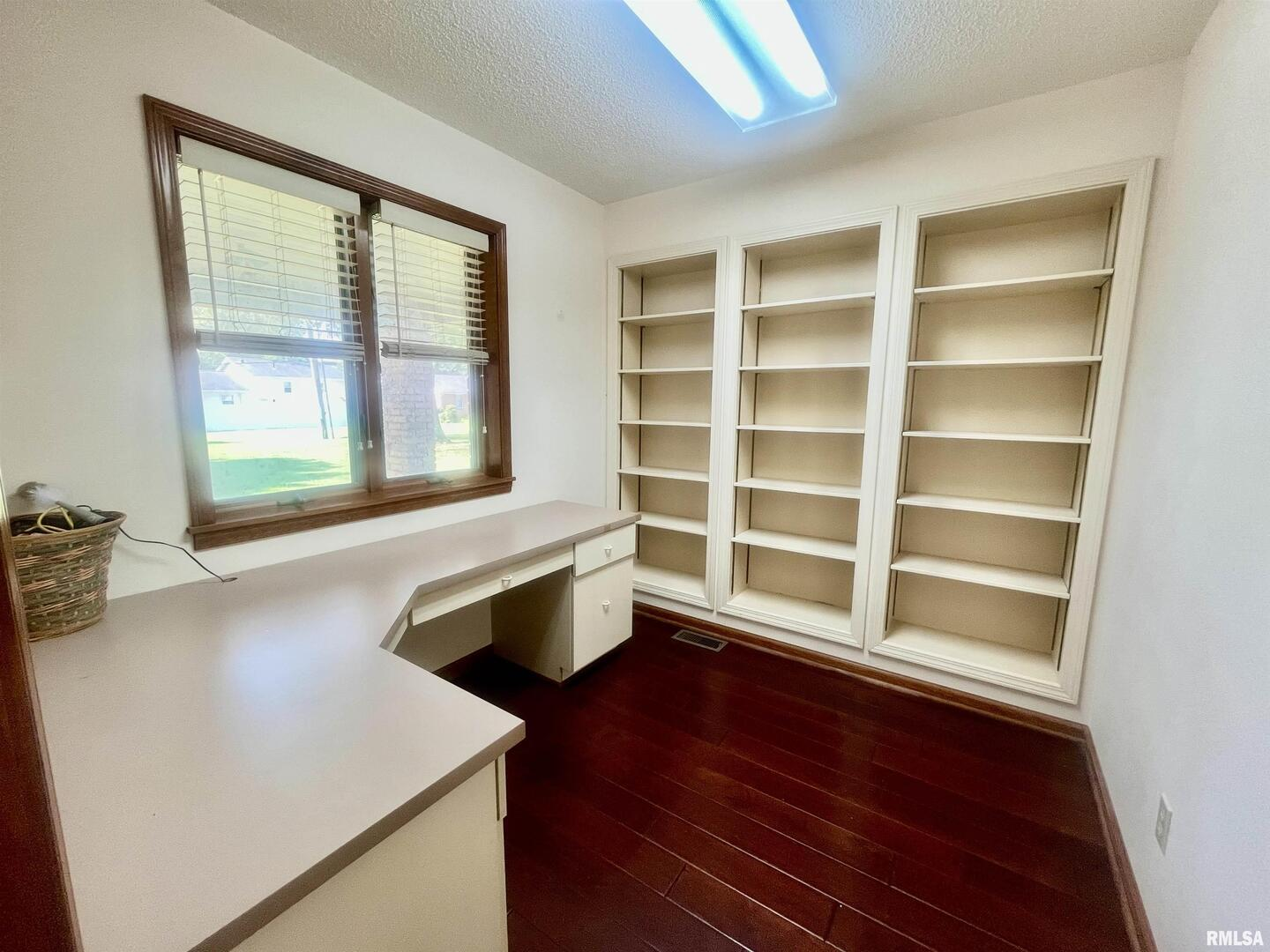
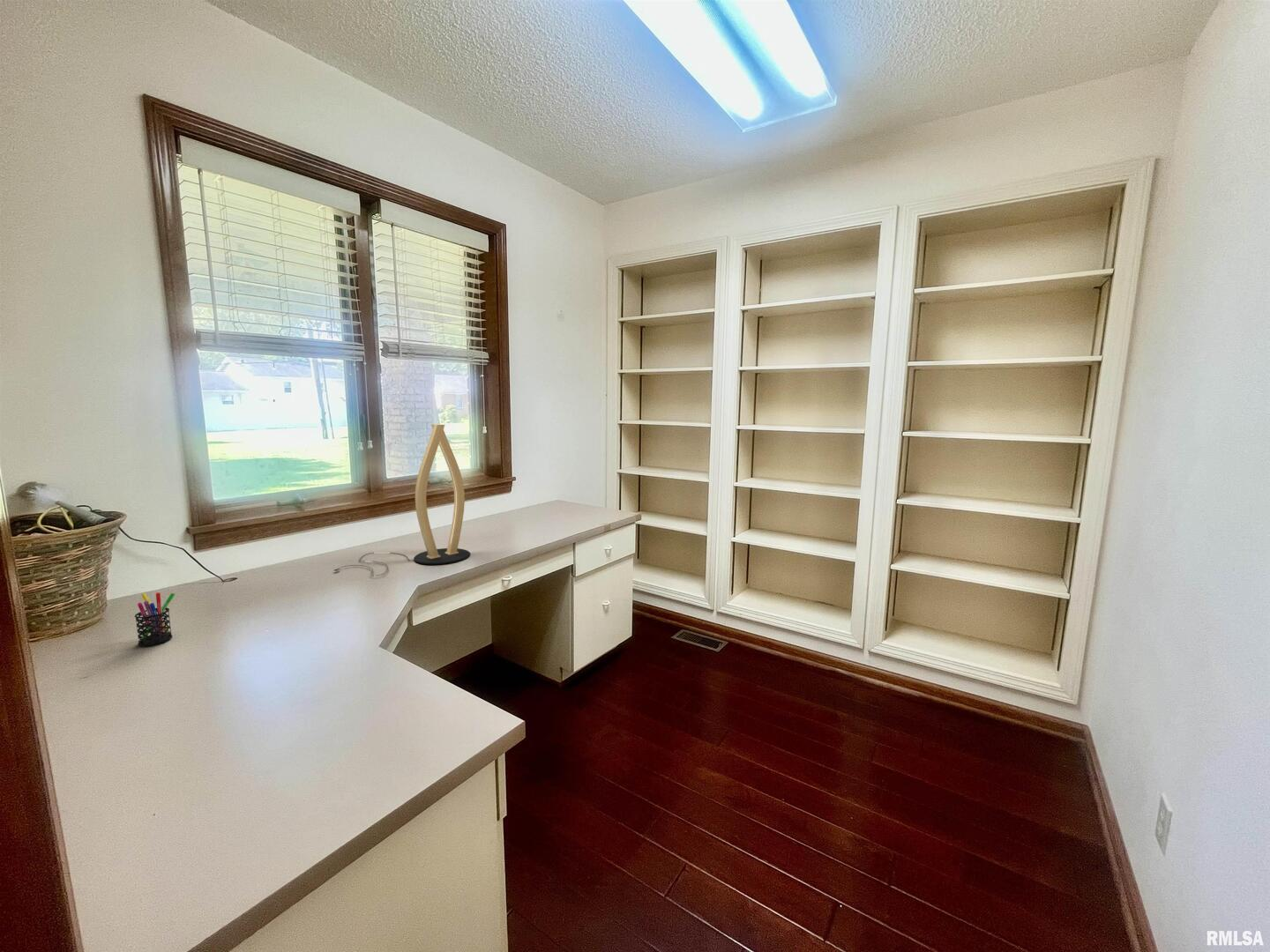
+ pen holder [134,591,176,647]
+ table lamp [332,423,471,576]
